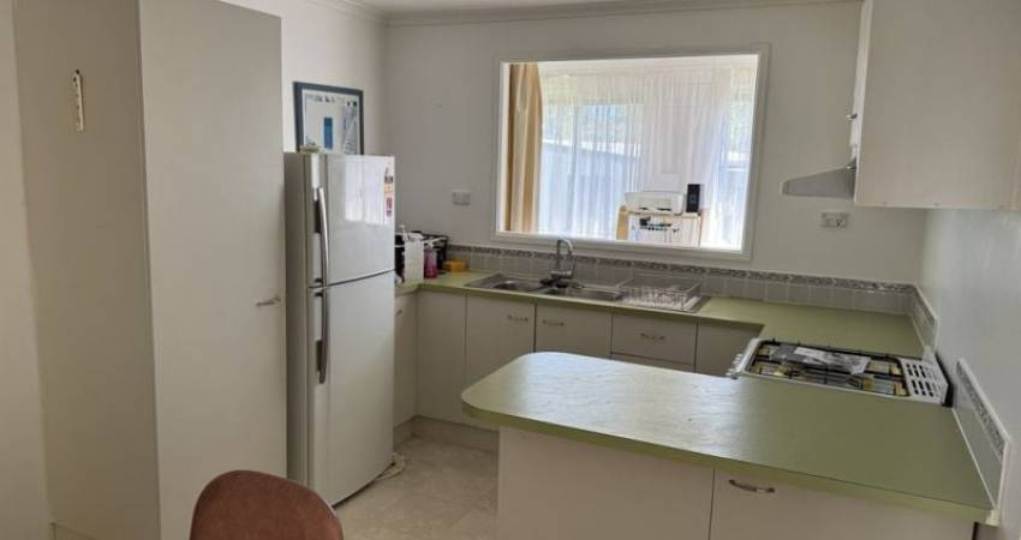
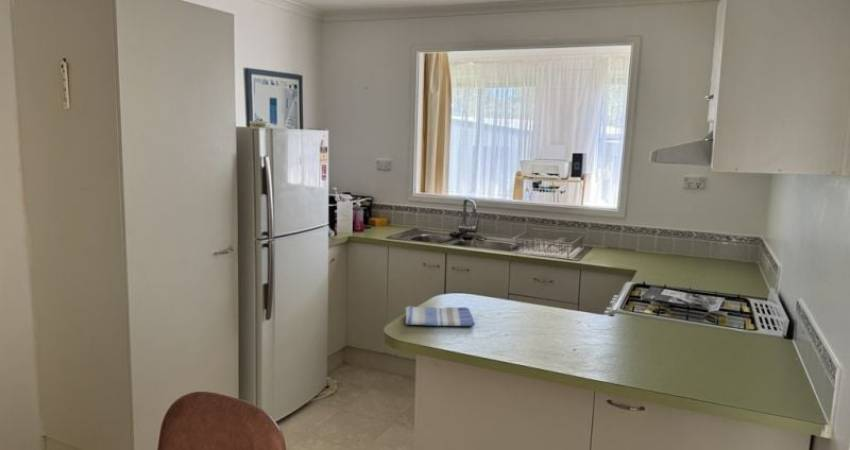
+ dish towel [404,305,476,327]
